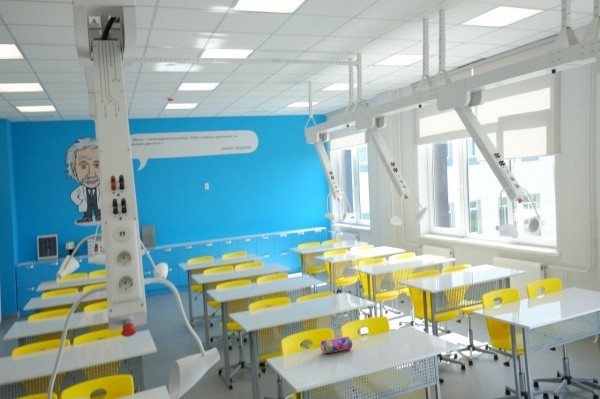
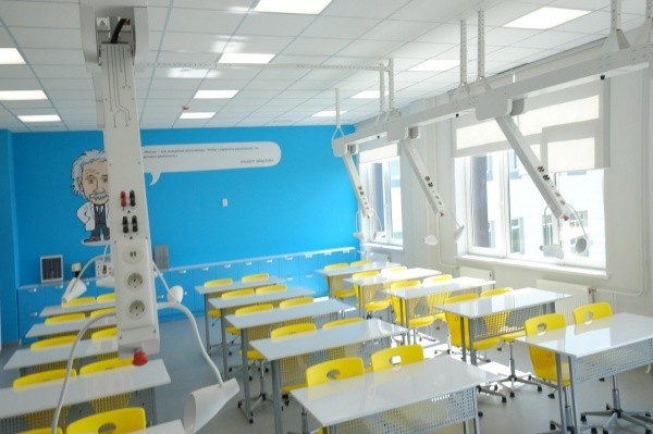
- pencil case [320,335,353,355]
